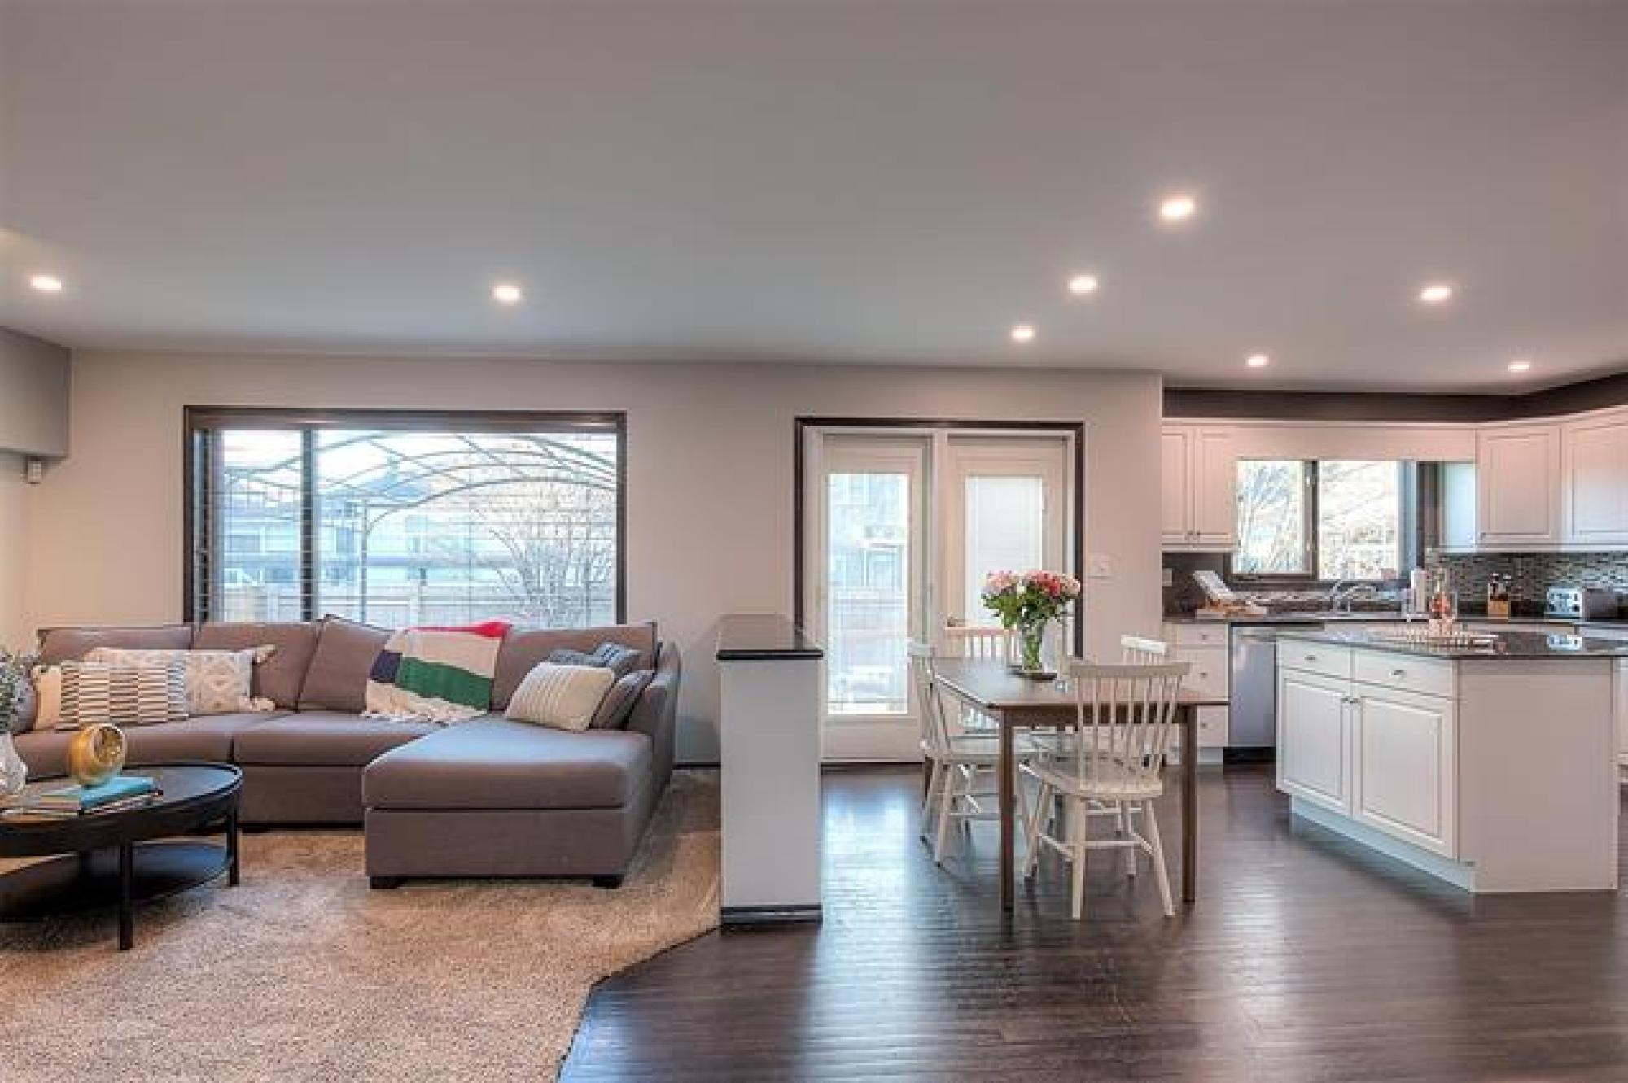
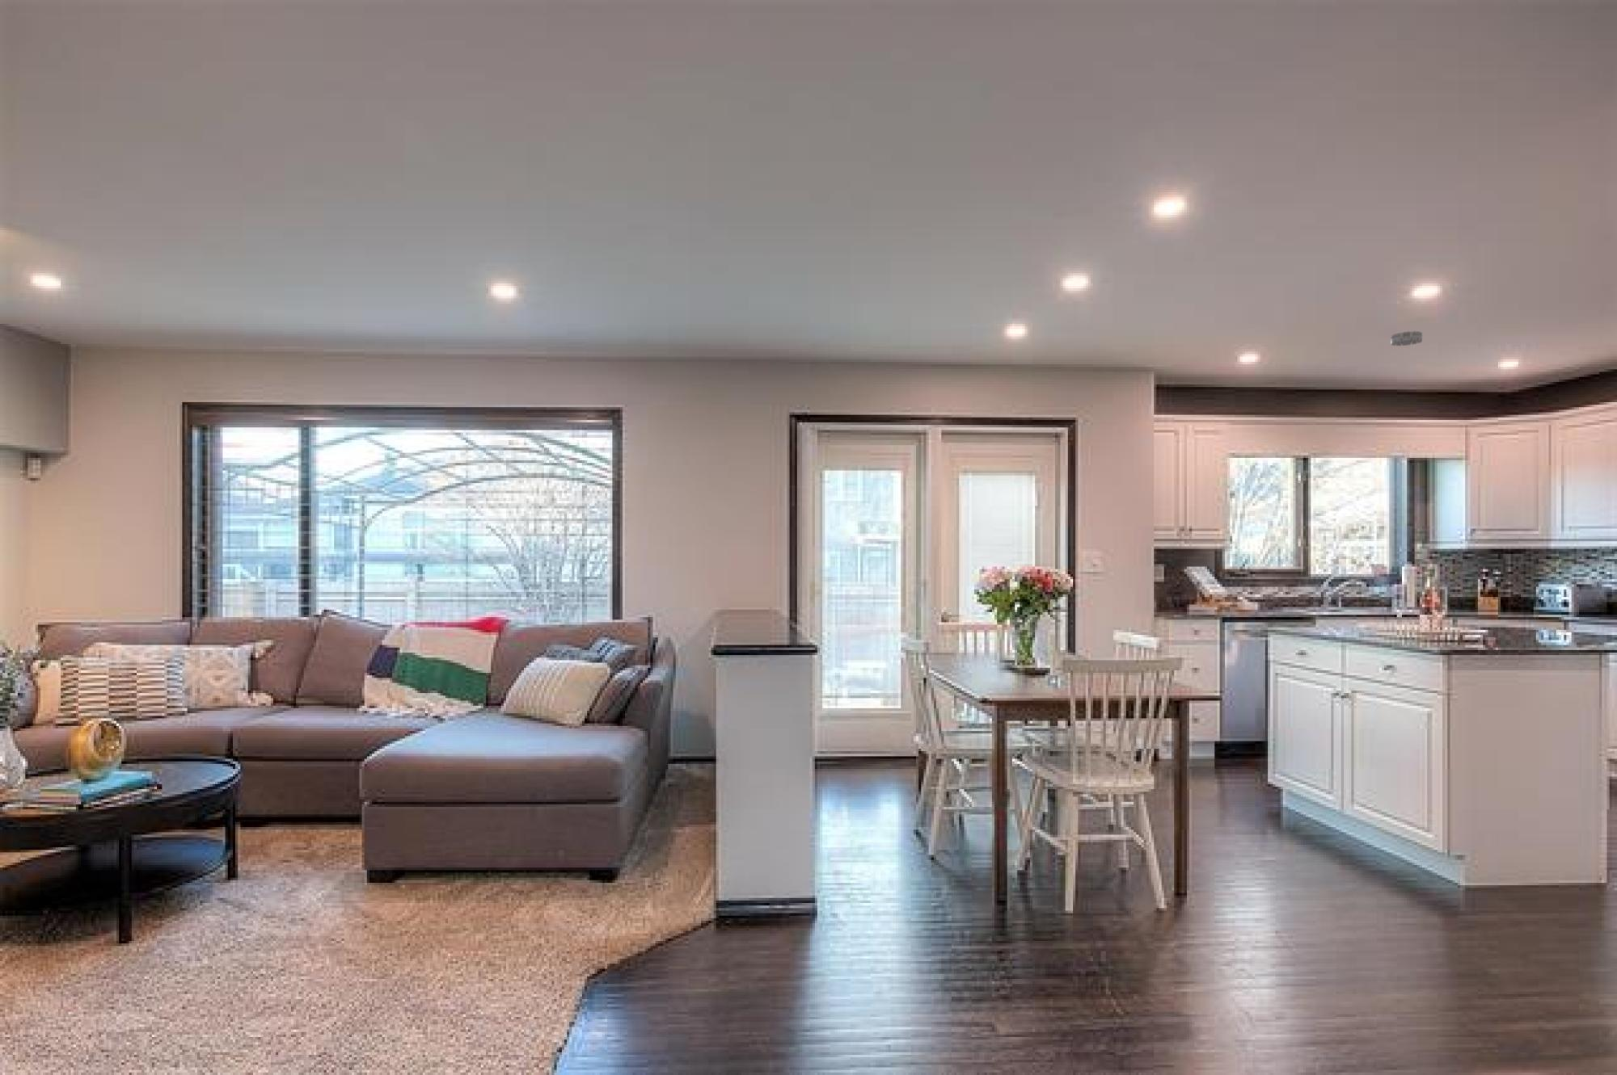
+ smoke detector [1390,330,1423,347]
